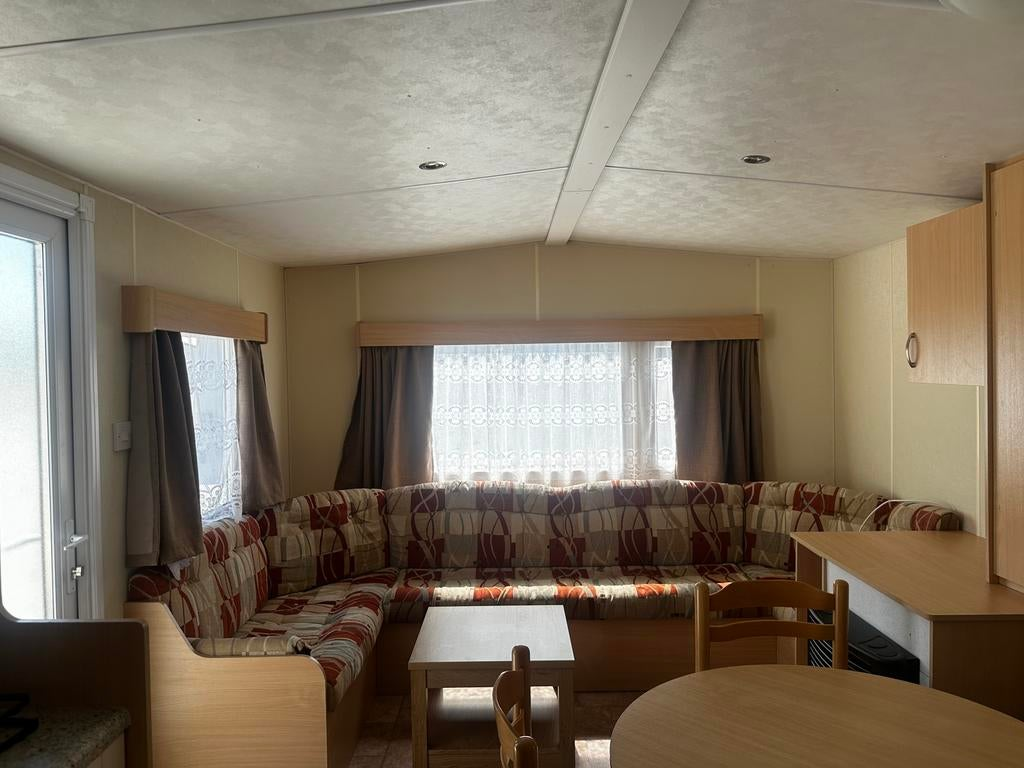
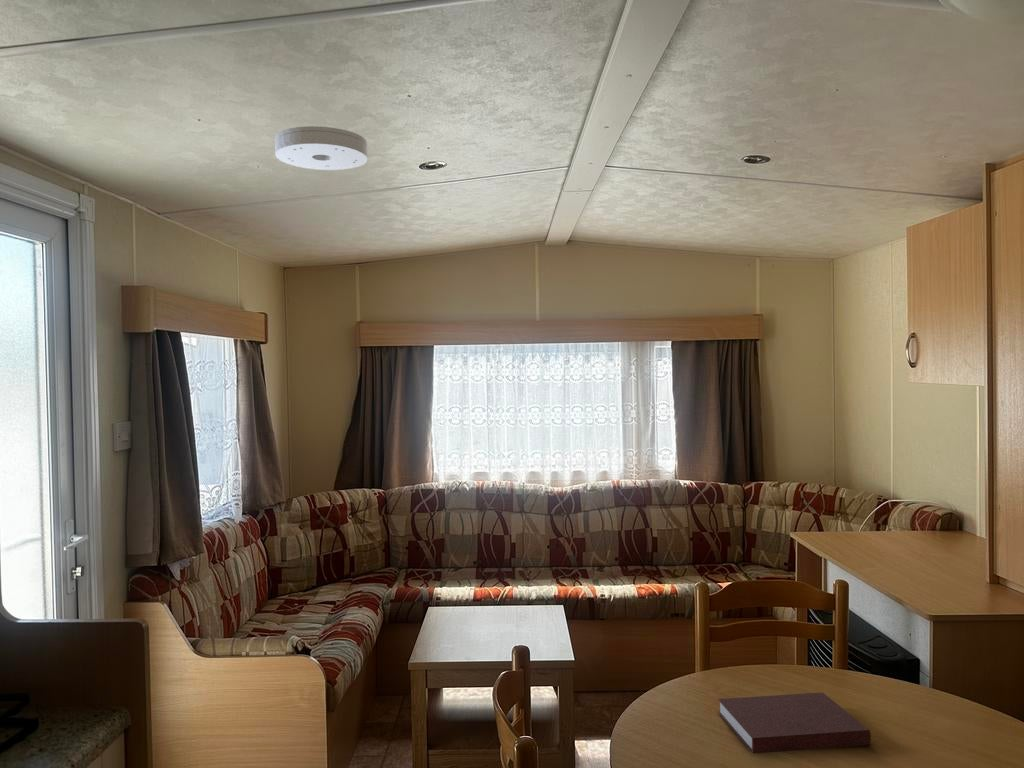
+ notebook [717,691,872,754]
+ smoke detector [274,125,368,171]
